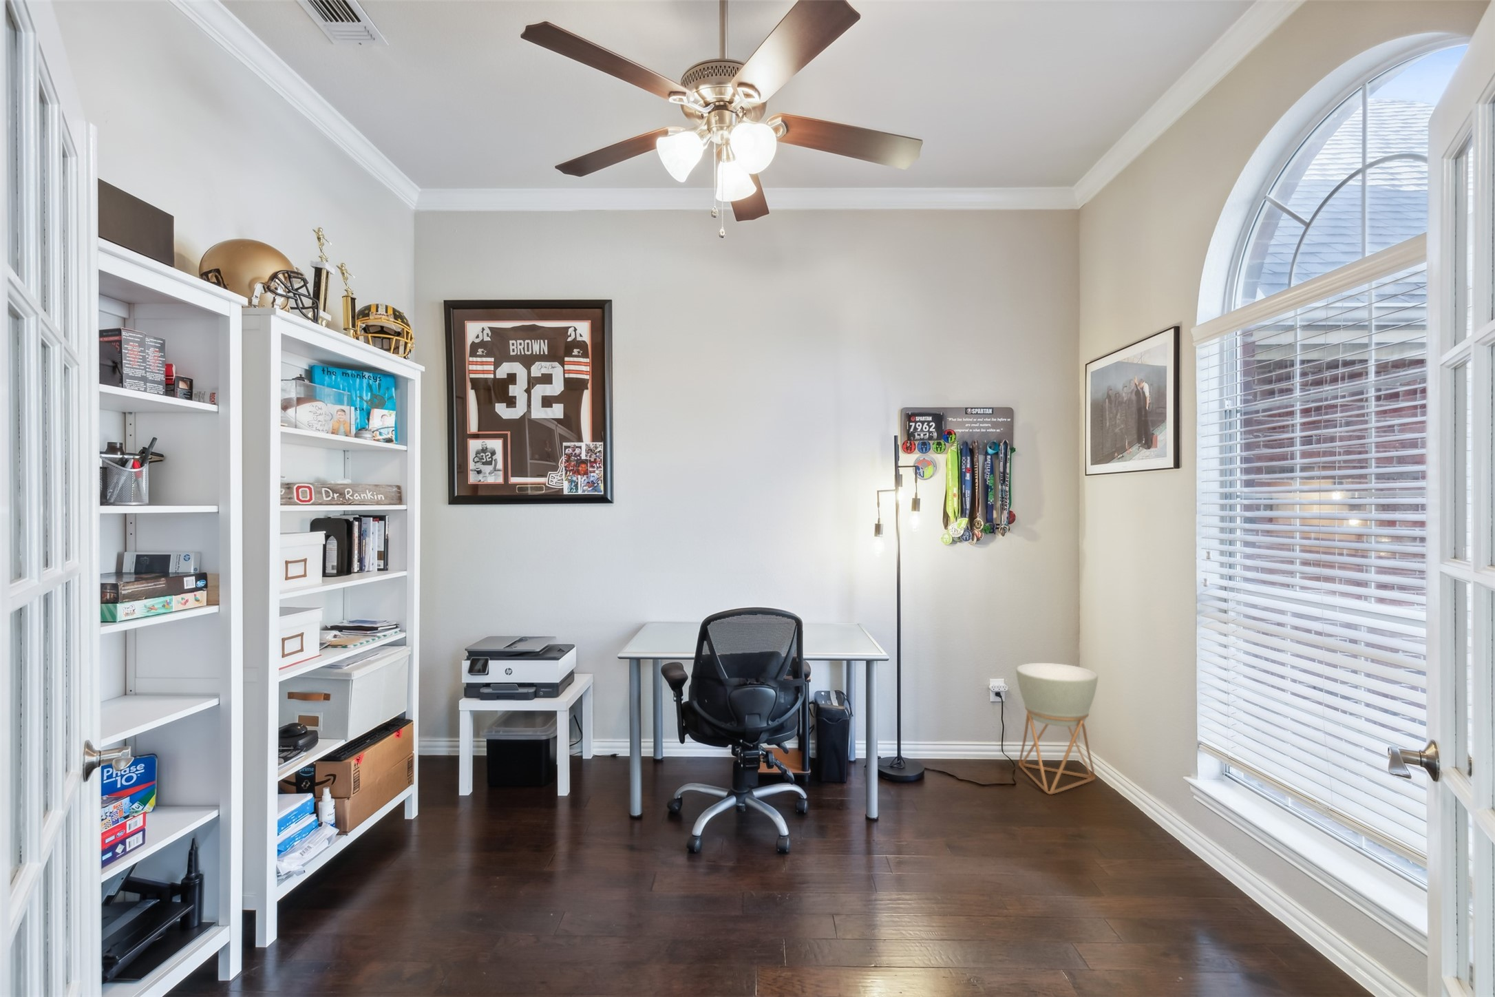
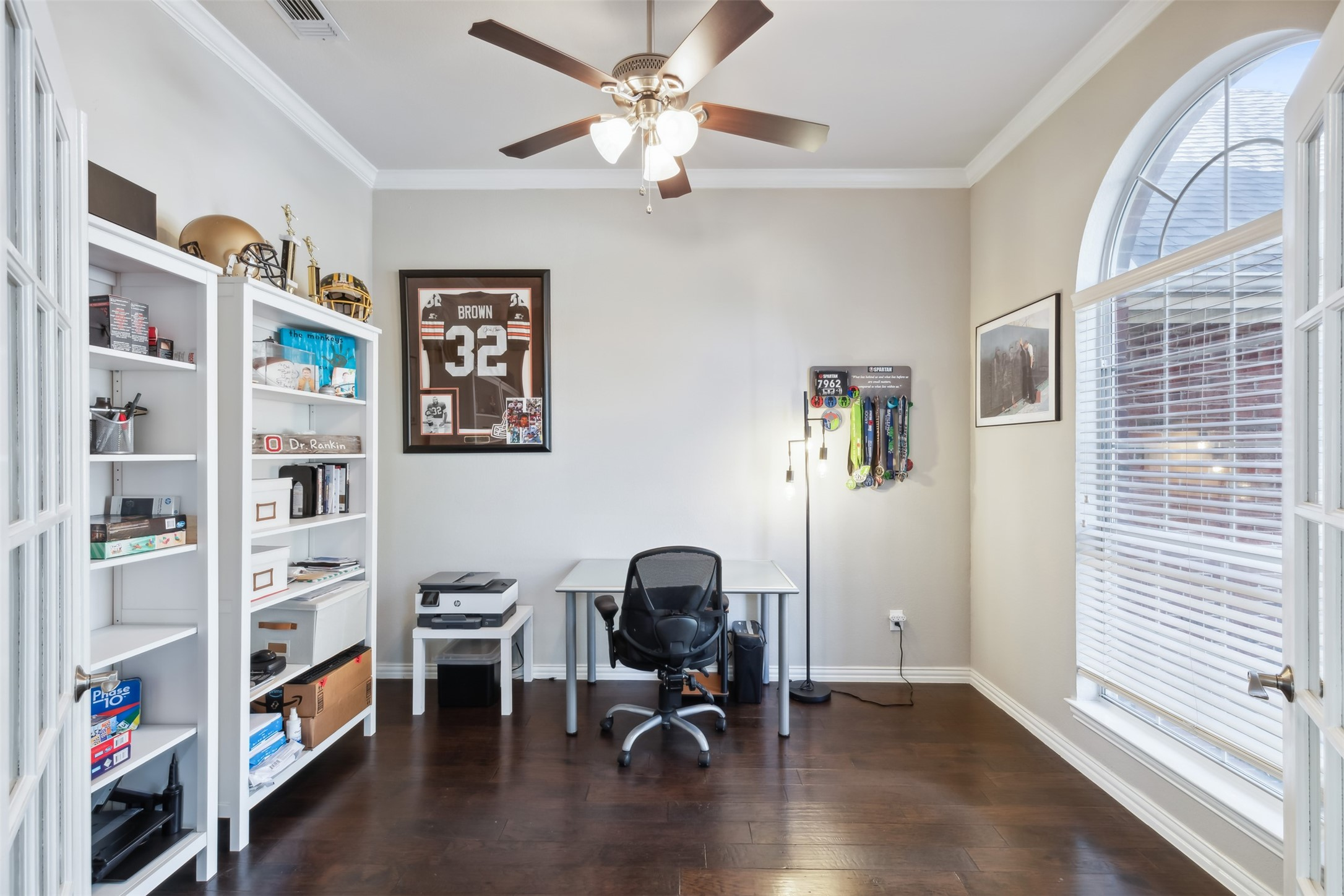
- planter [1016,662,1099,796]
